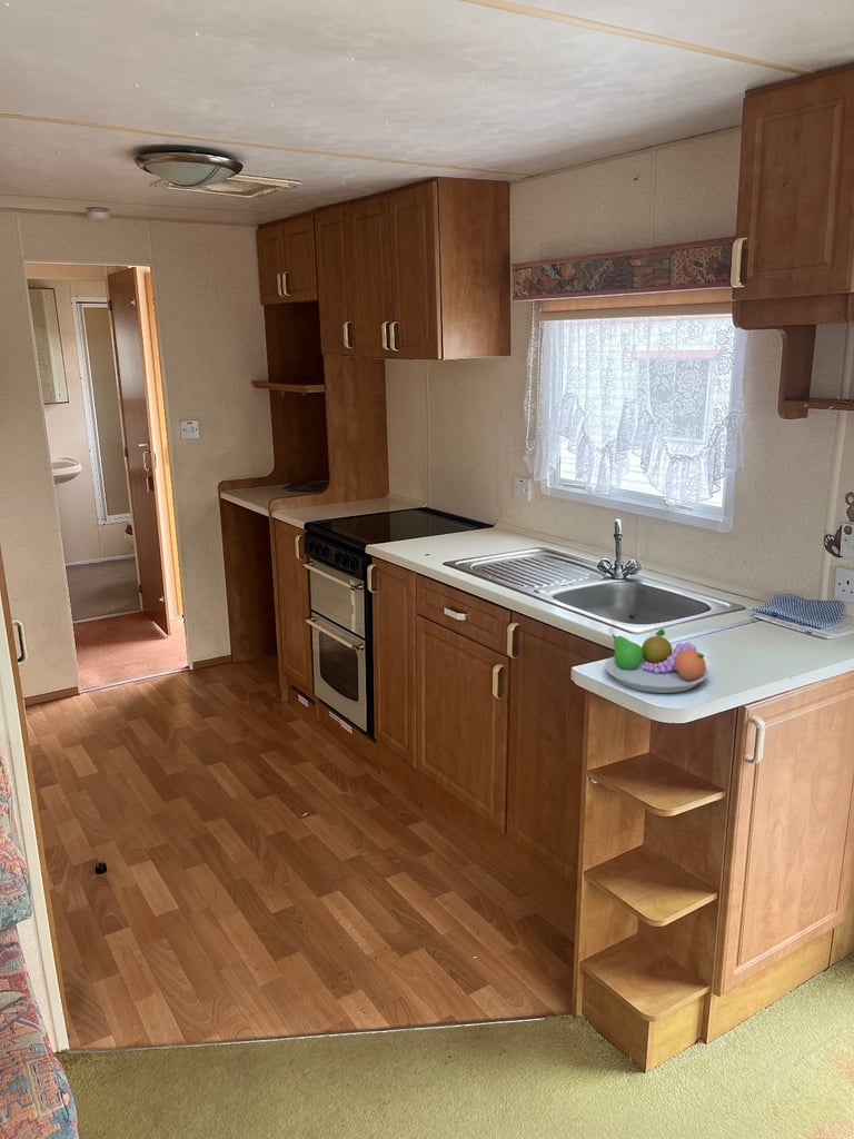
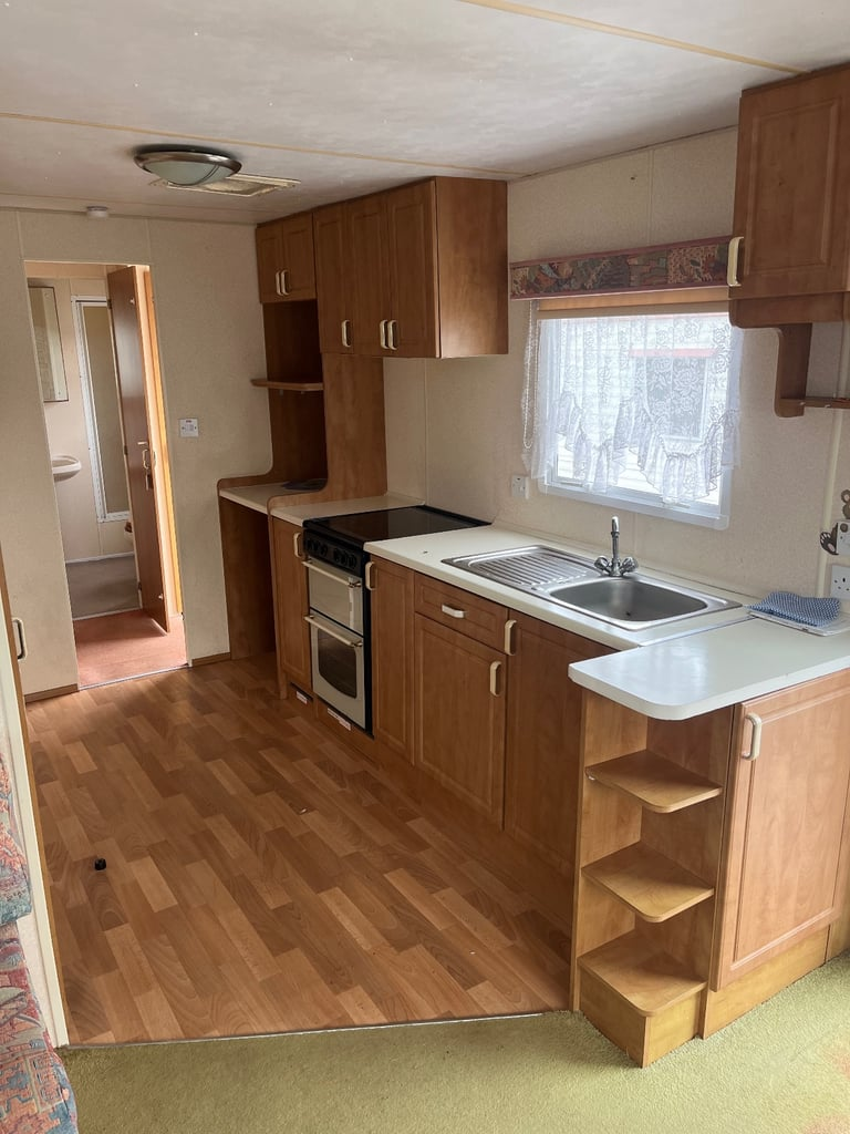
- fruit bowl [604,628,709,694]
